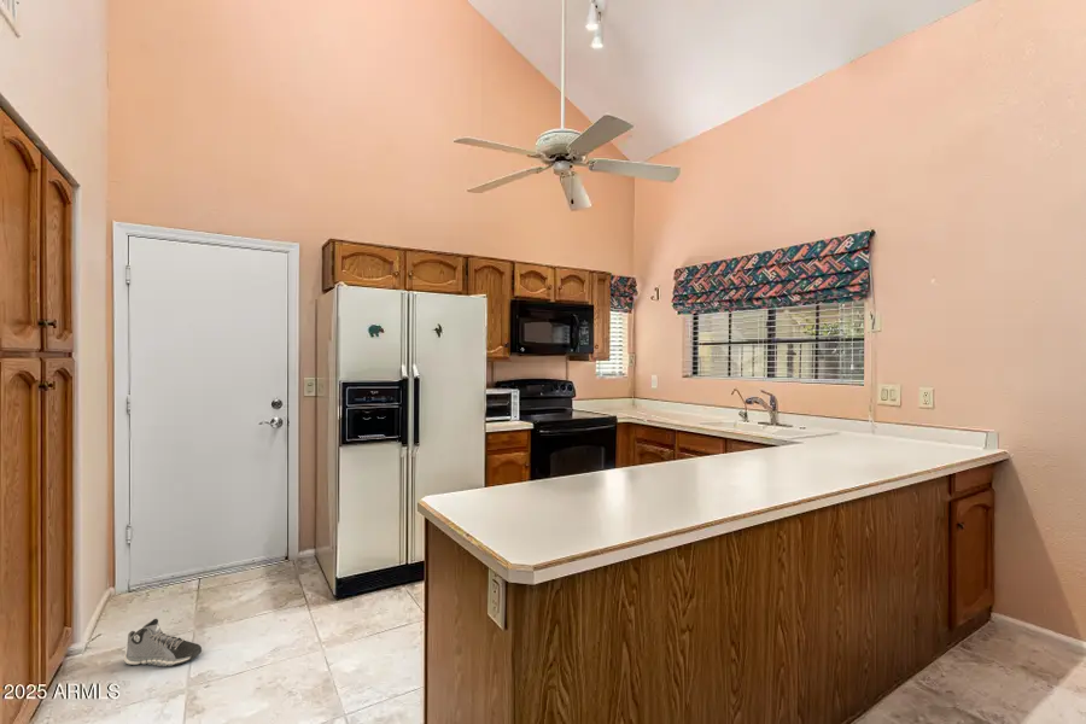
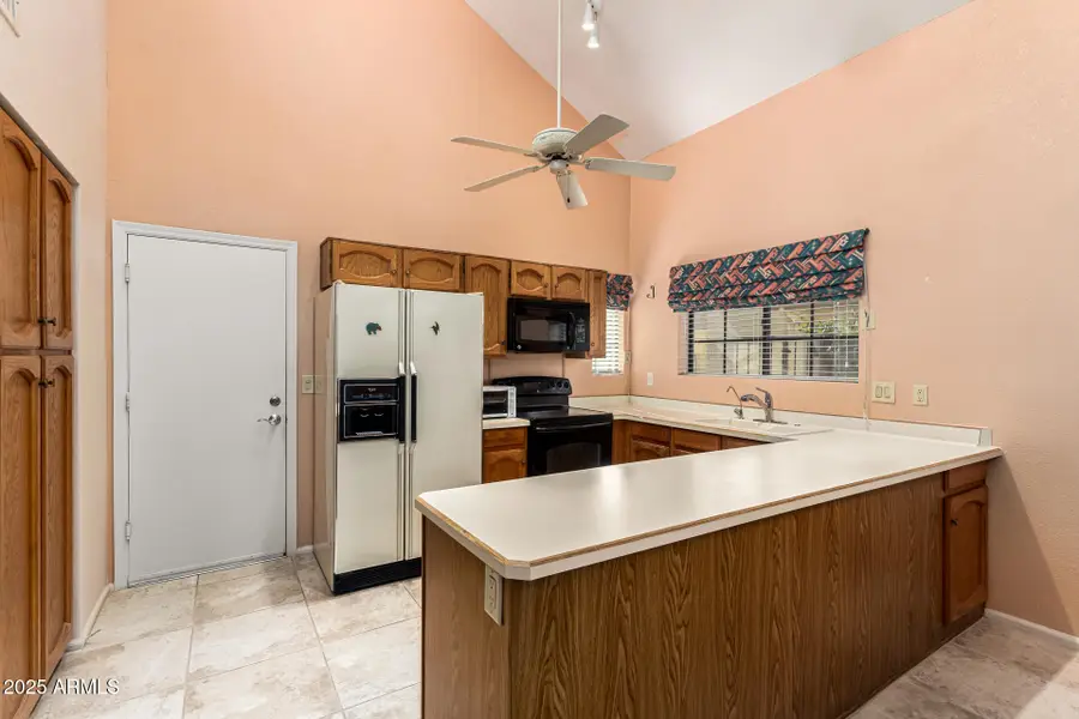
- sneaker [123,618,203,667]
